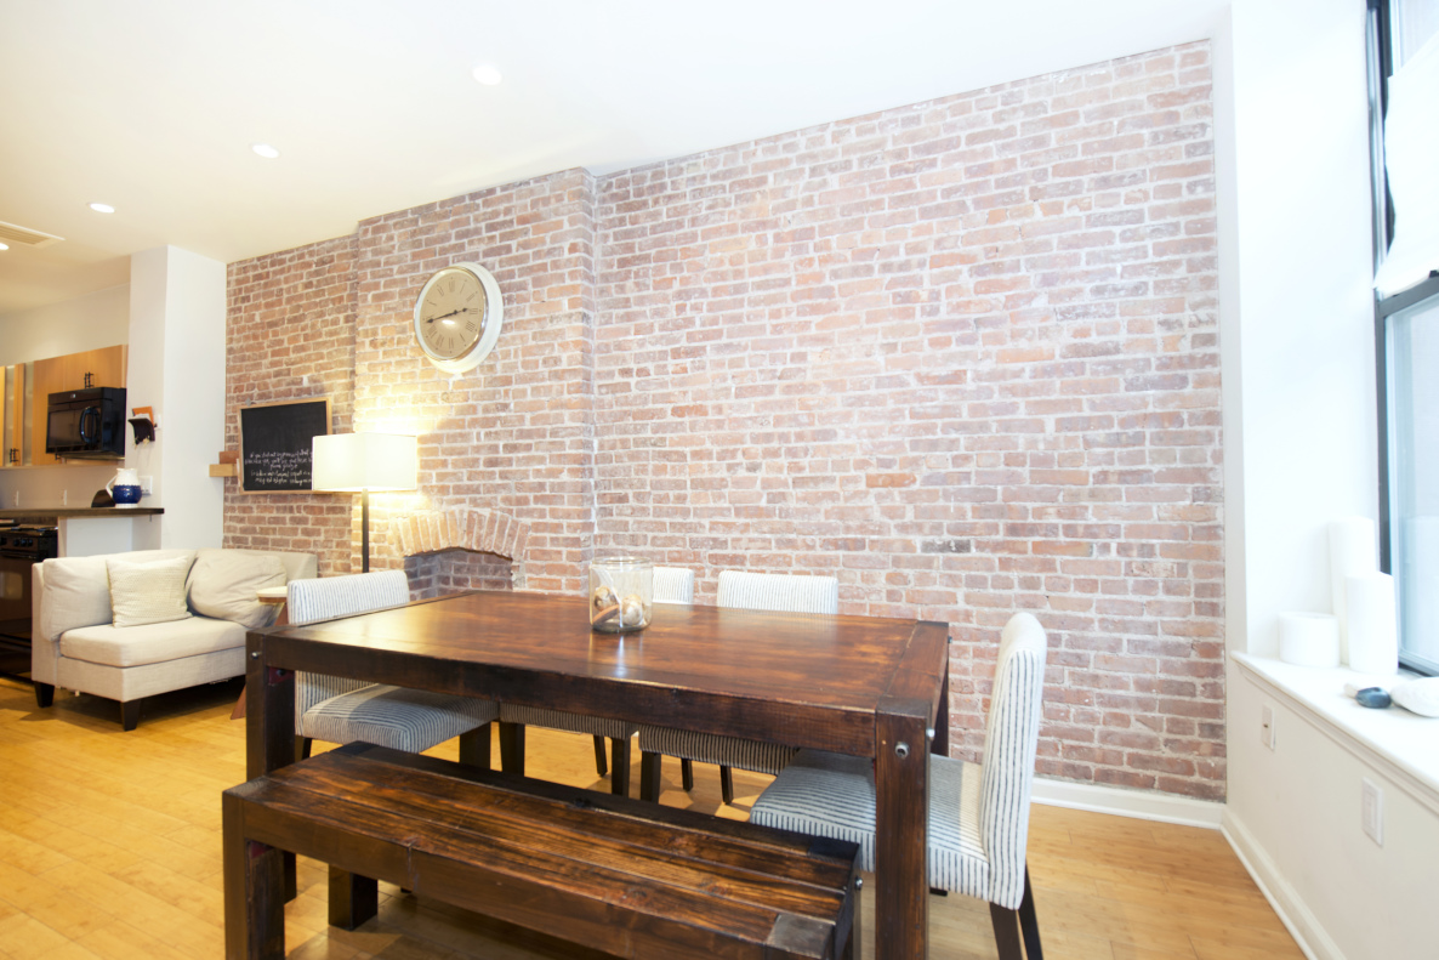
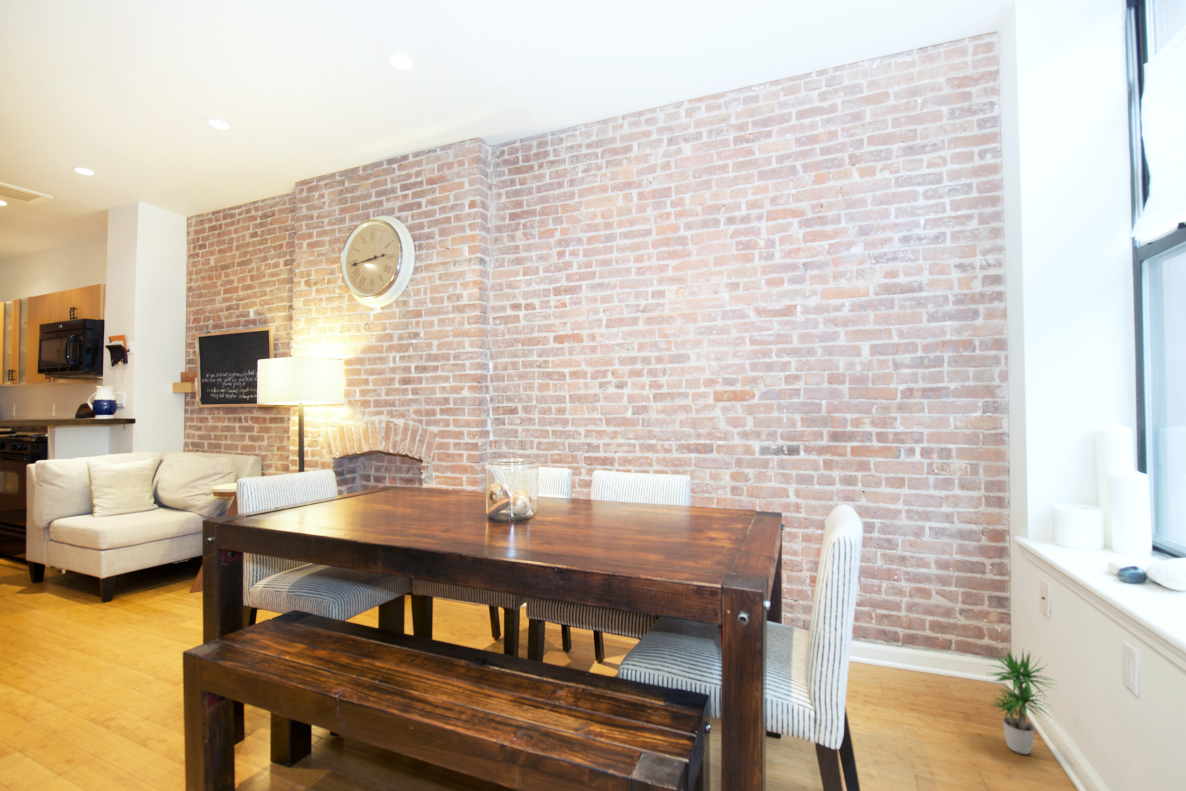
+ potted plant [987,648,1059,755]
